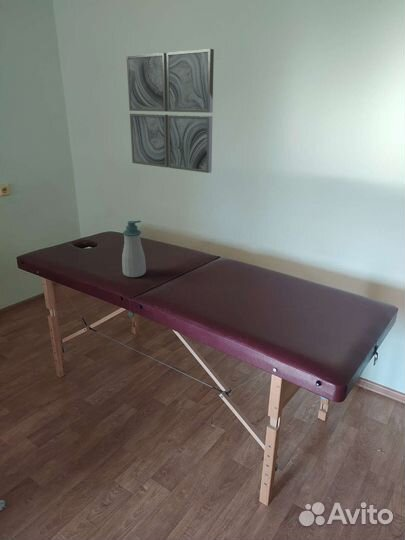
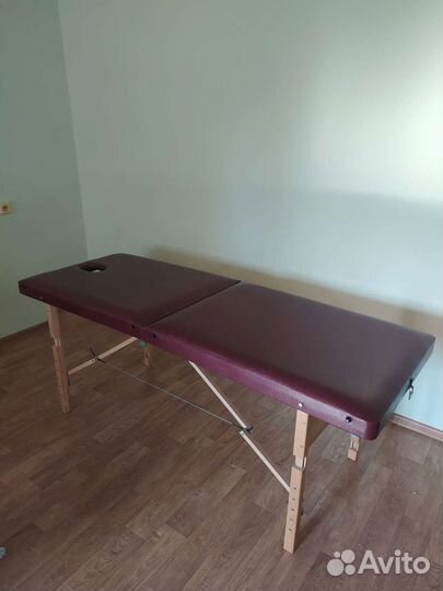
- soap bottle [121,219,147,278]
- wall art [126,48,215,174]
